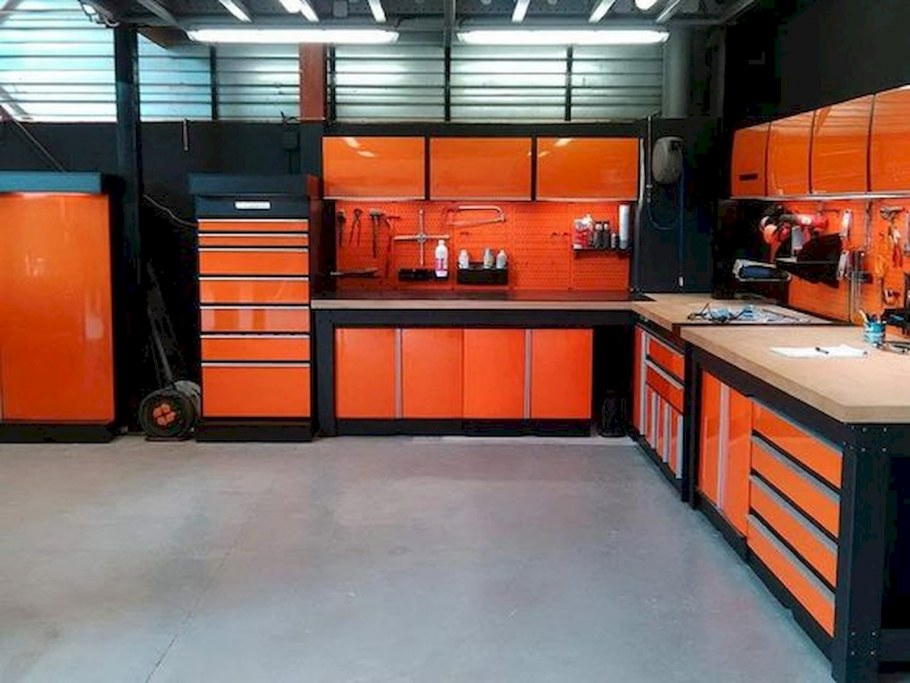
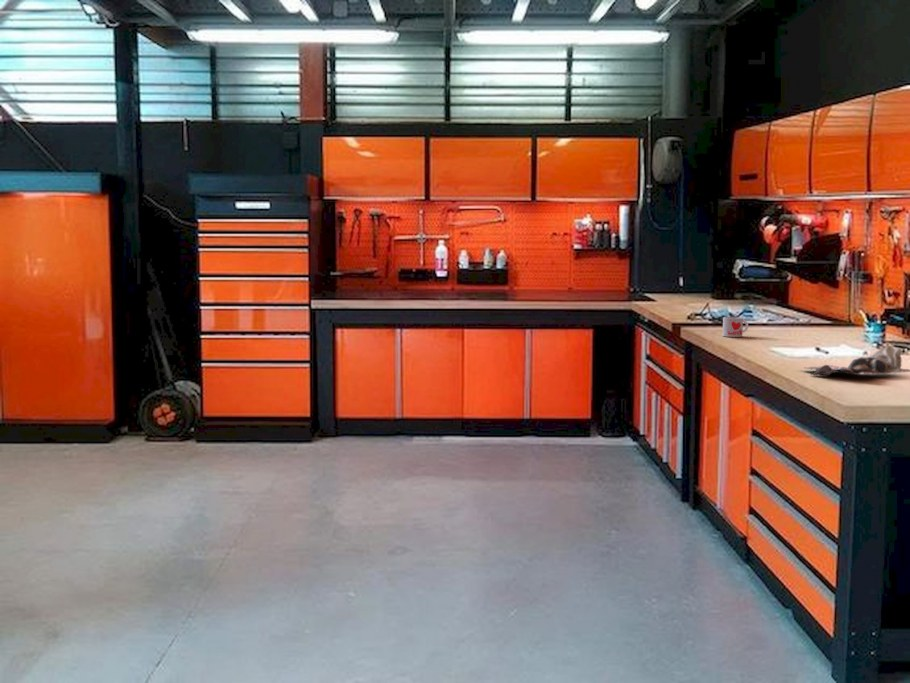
+ mug [722,316,749,338]
+ cloth [805,345,910,376]
